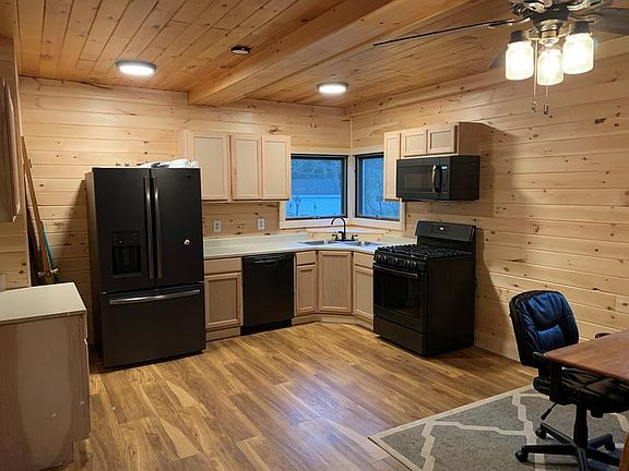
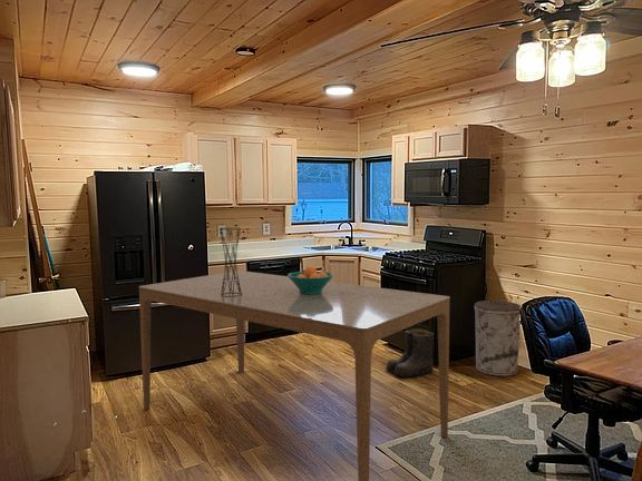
+ dining table [138,269,451,481]
+ fruit bowl [286,265,334,294]
+ boots [385,328,435,377]
+ trash can [474,300,522,377]
+ vase [218,227,242,297]
